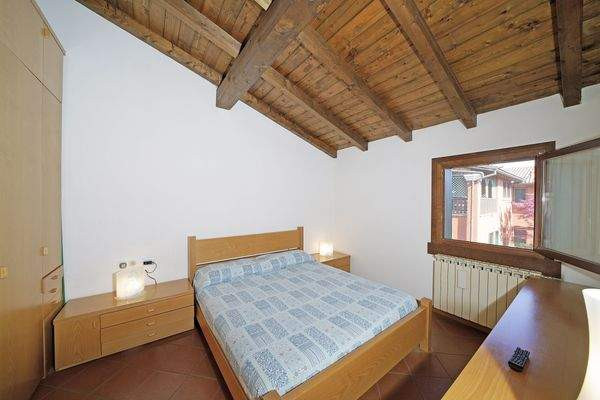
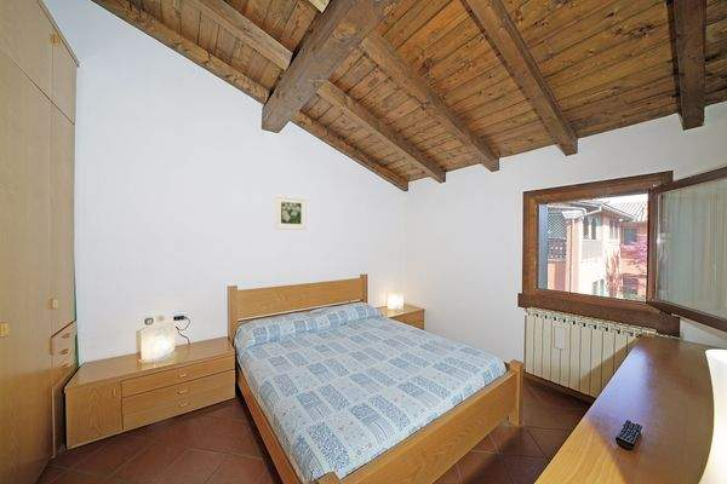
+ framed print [274,194,308,231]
